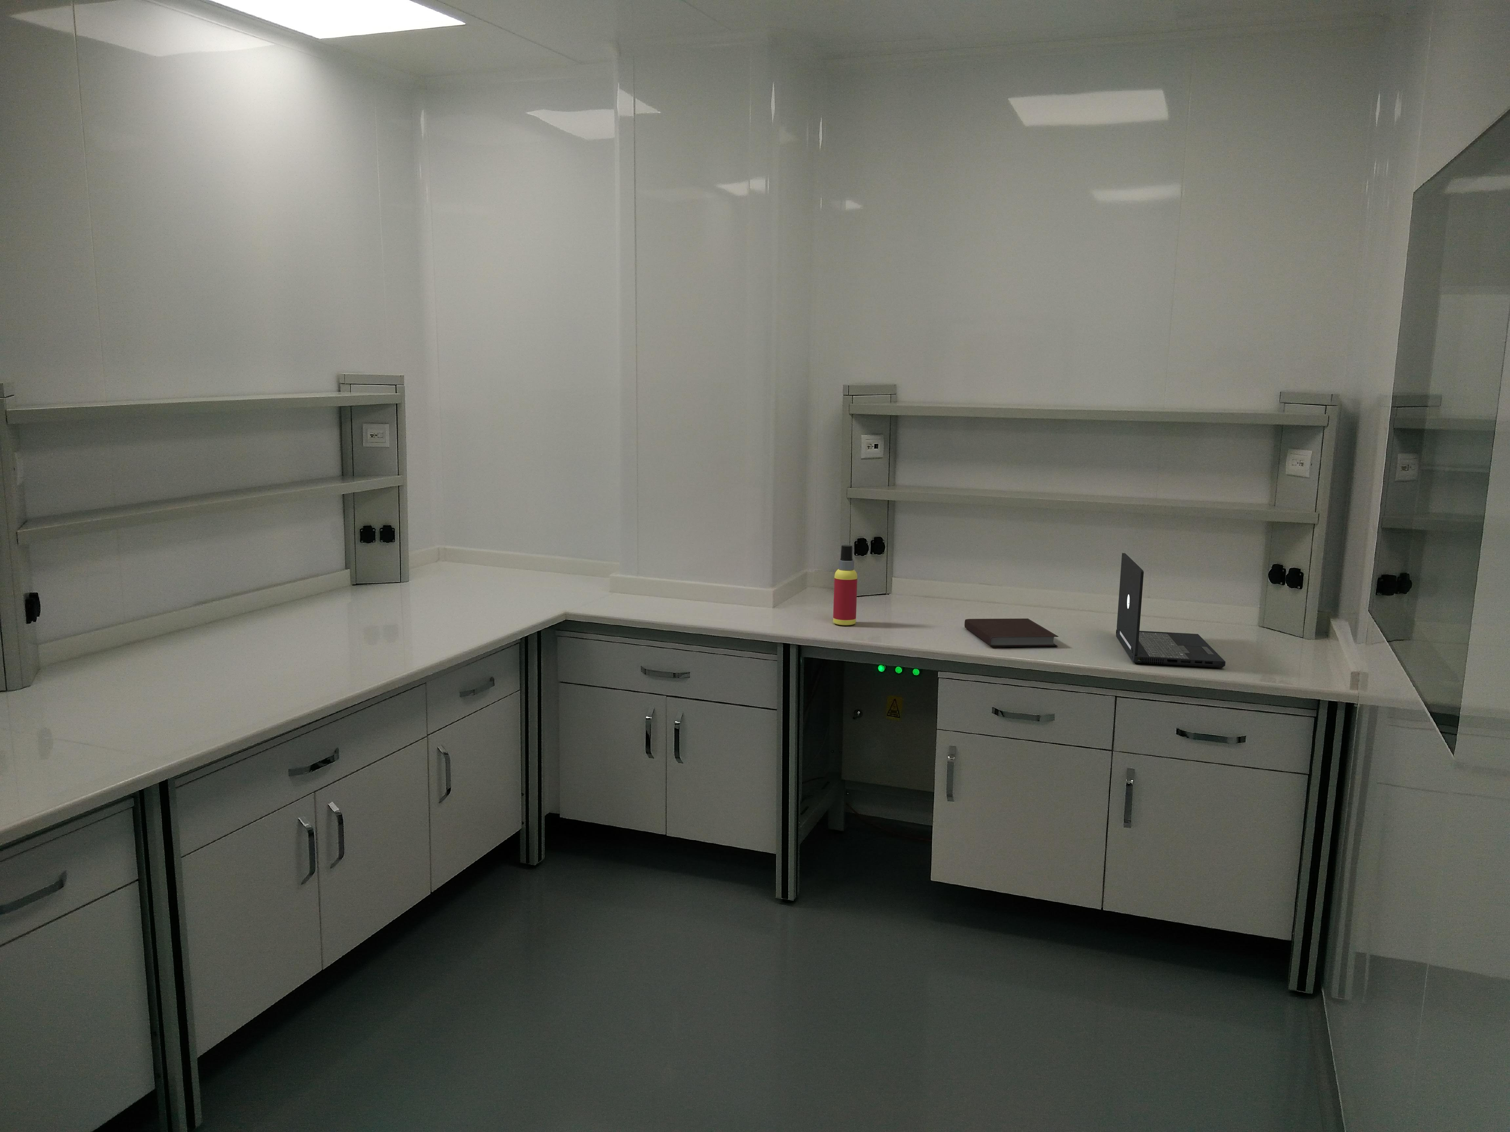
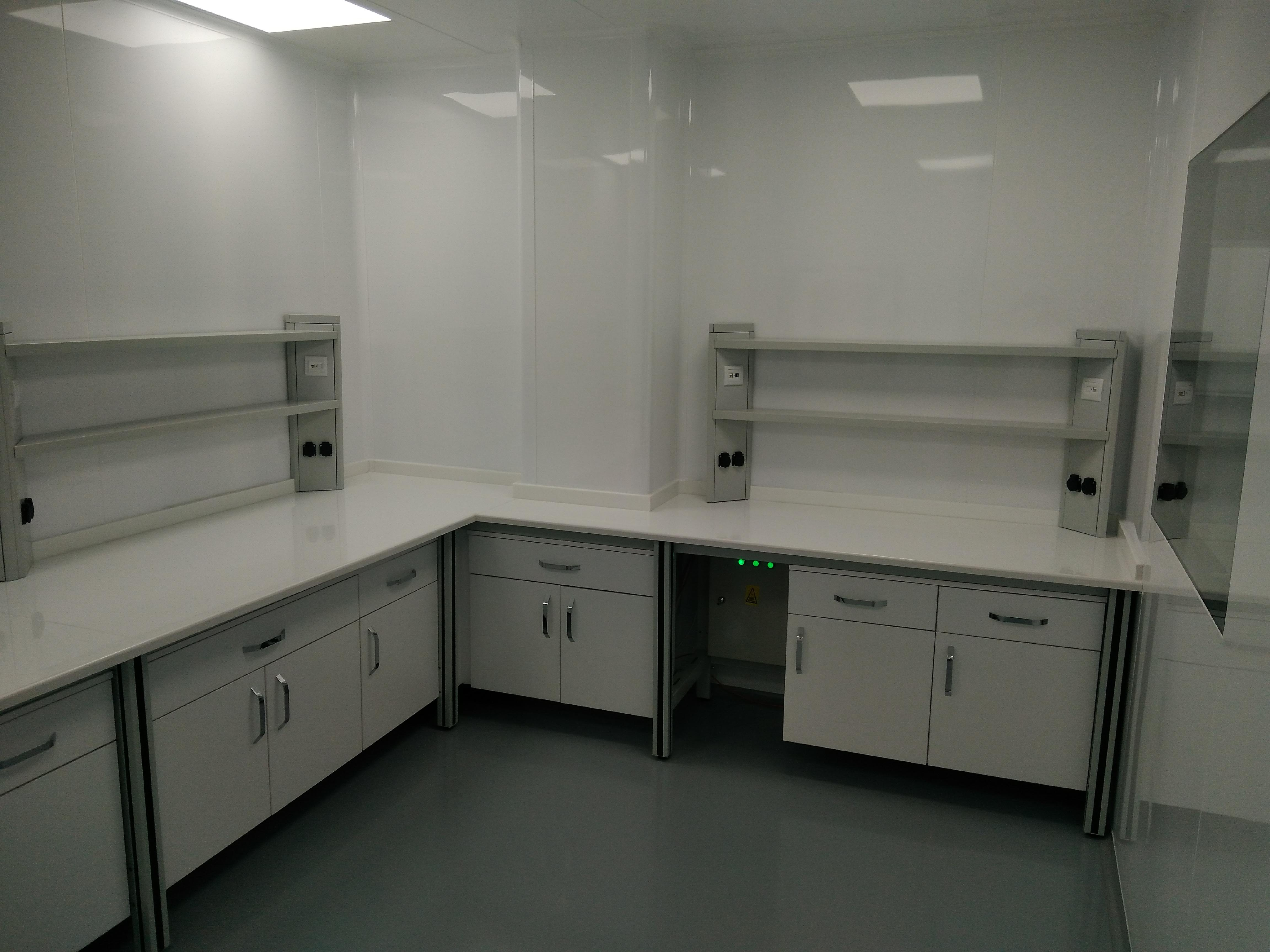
- spray bottle [832,545,858,625]
- notebook [964,618,1058,647]
- laptop [1115,553,1226,668]
